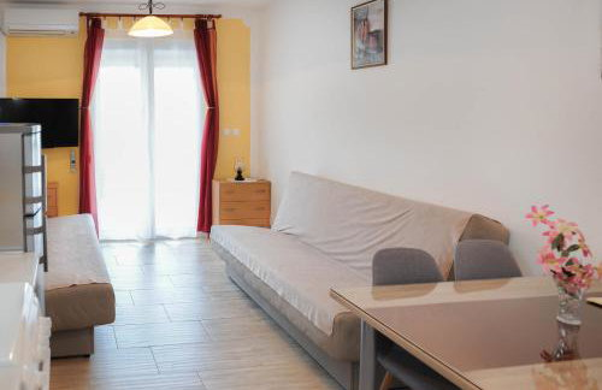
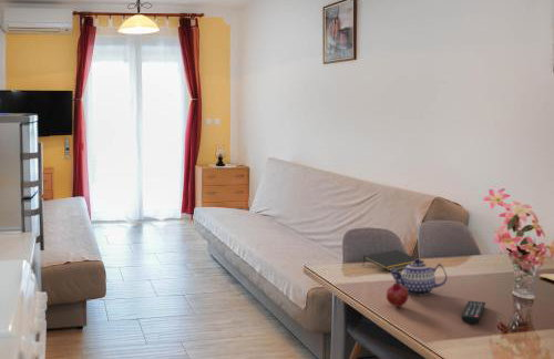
+ fruit [386,281,410,308]
+ notepad [361,249,425,271]
+ remote control [460,299,486,325]
+ teapot [390,257,448,296]
